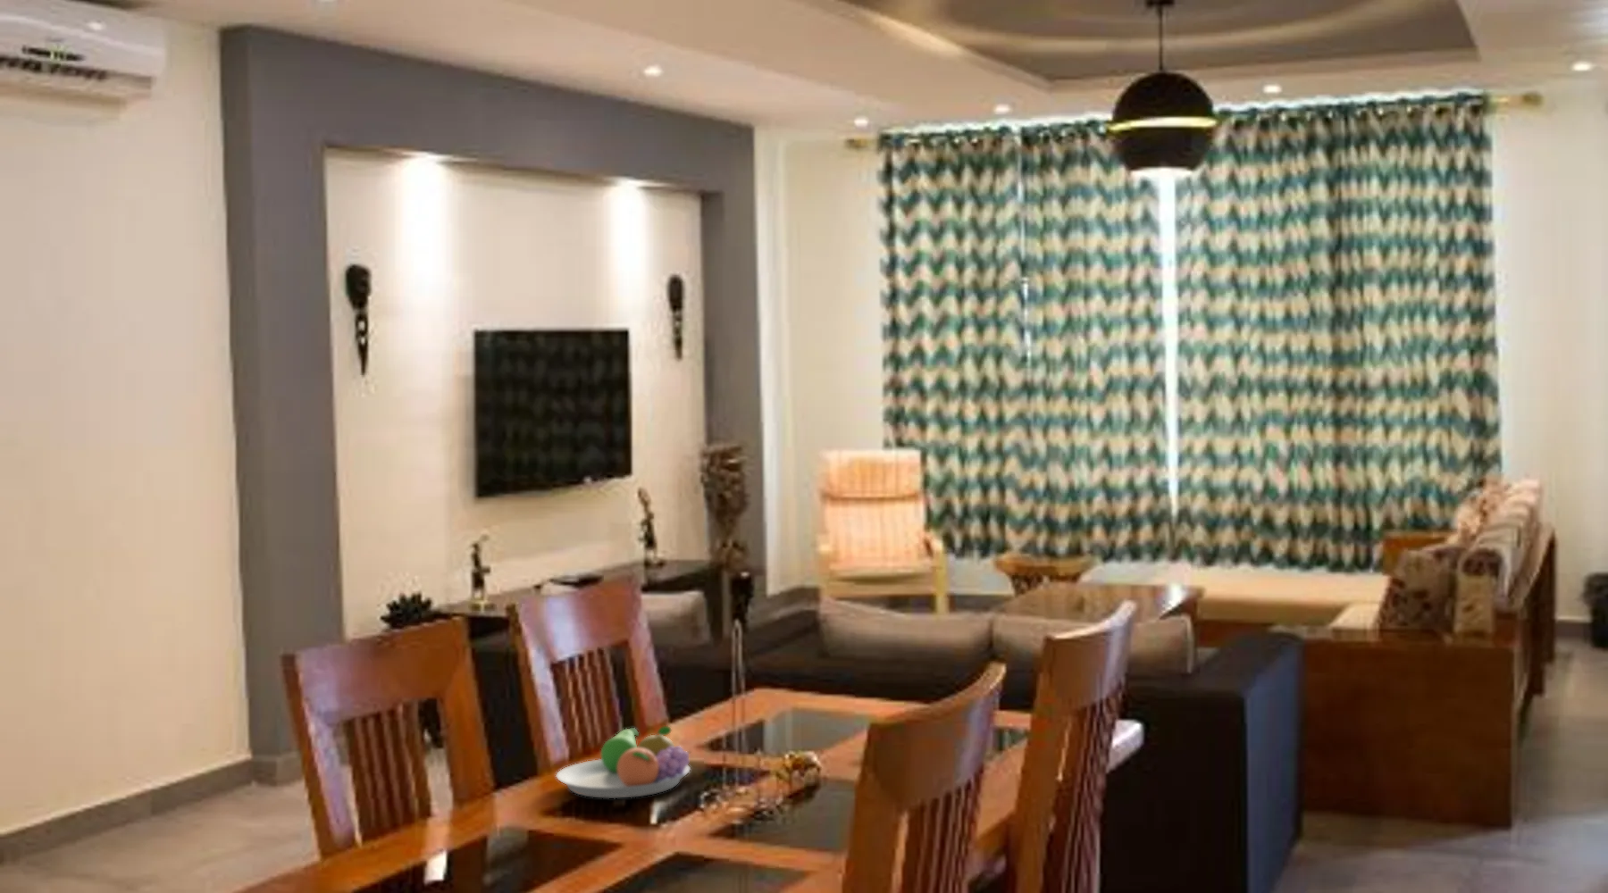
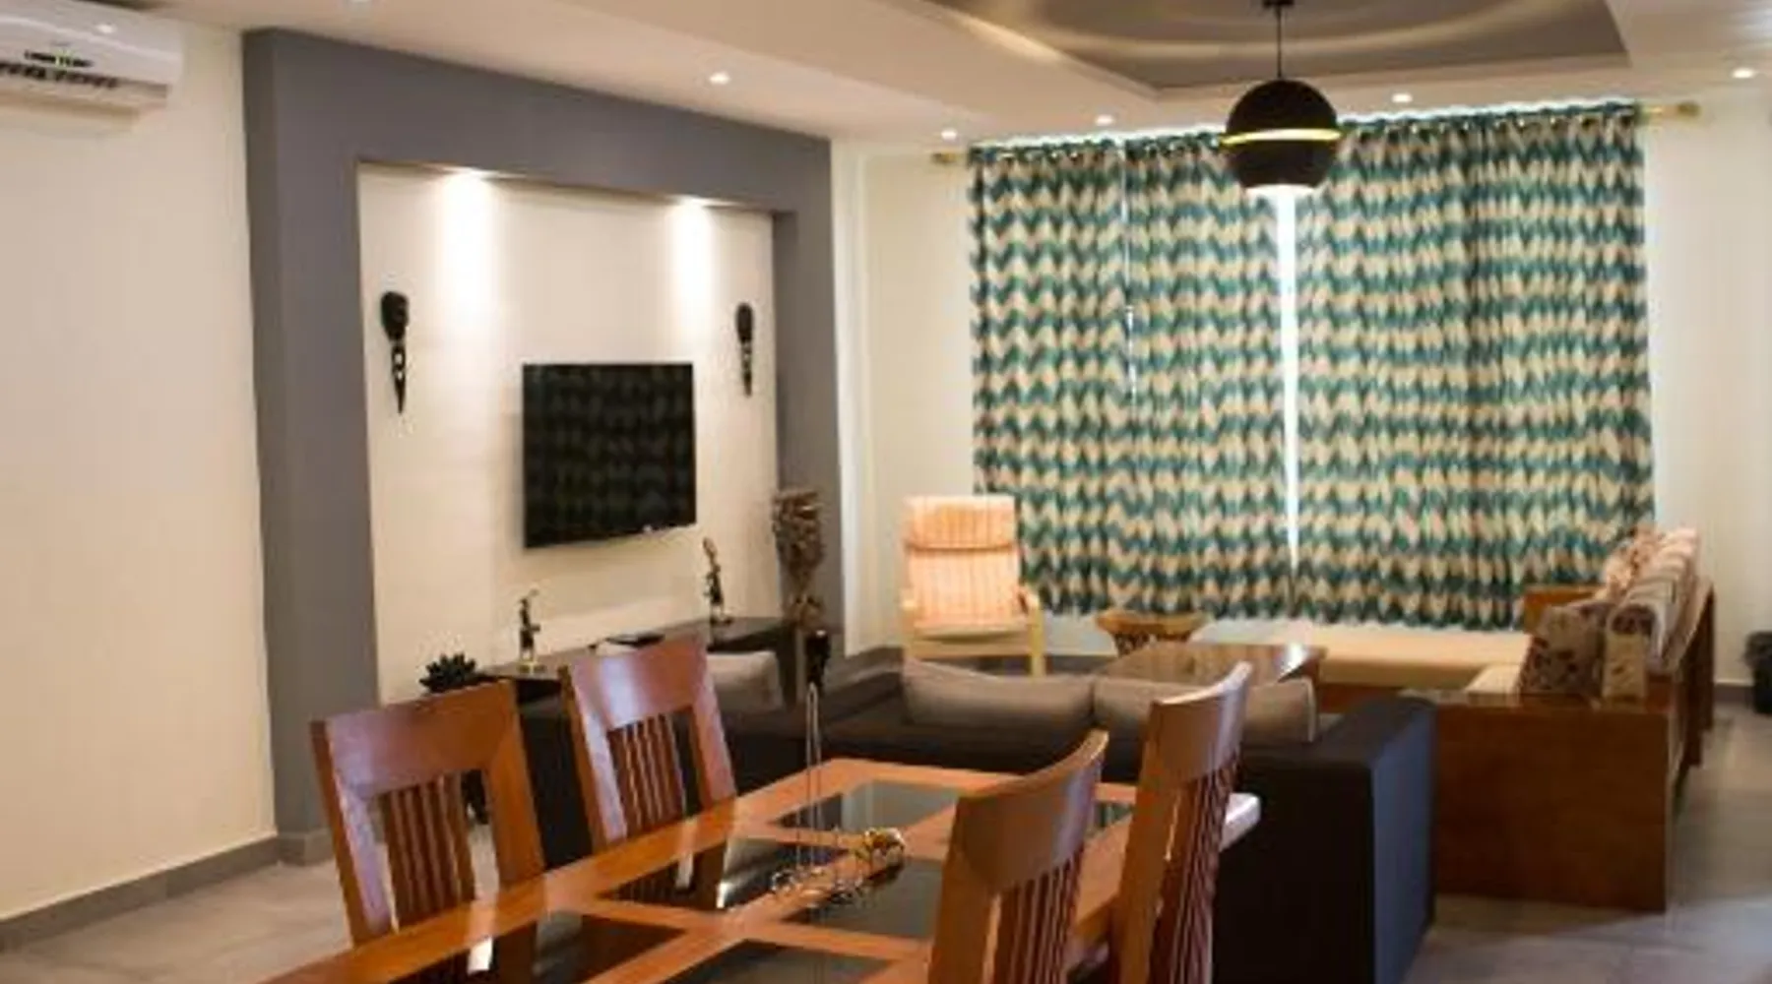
- fruit bowl [554,725,692,800]
